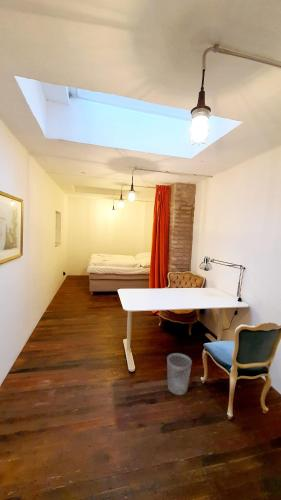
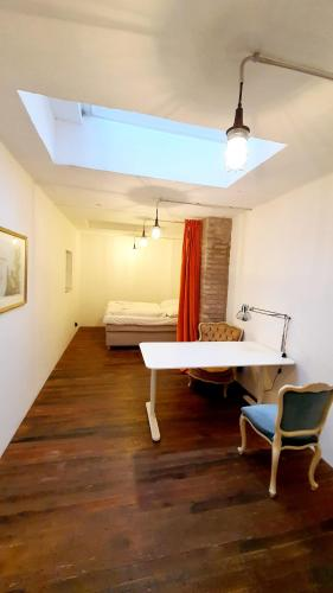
- wastebasket [166,352,193,396]
